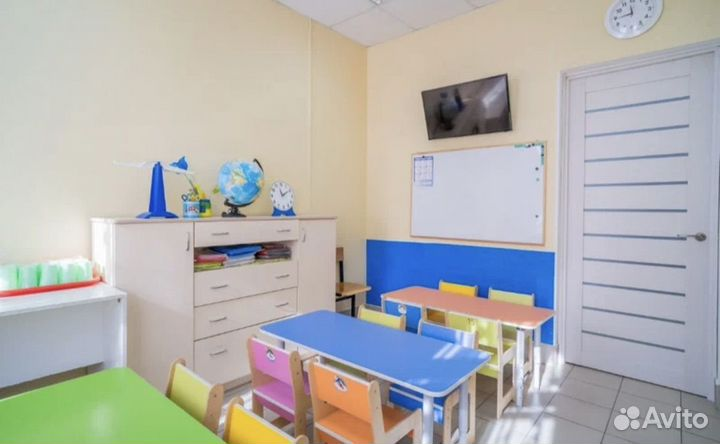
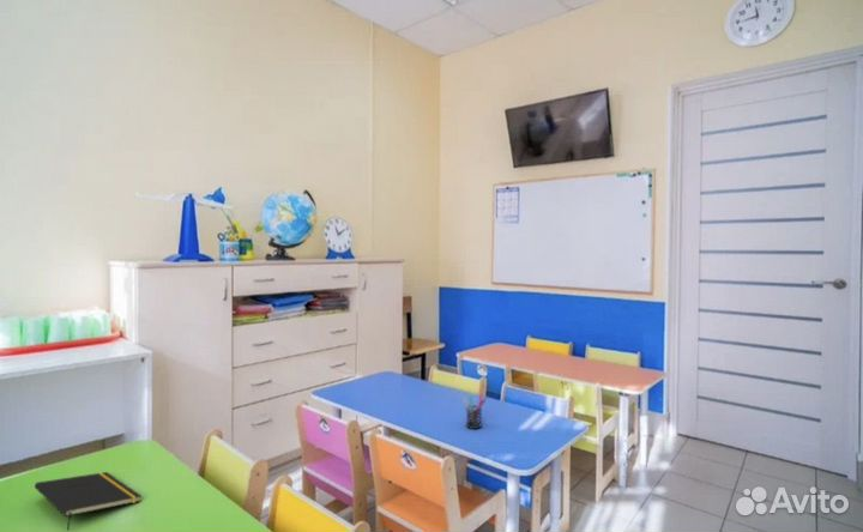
+ pen holder [461,392,487,430]
+ notepad [34,471,143,532]
